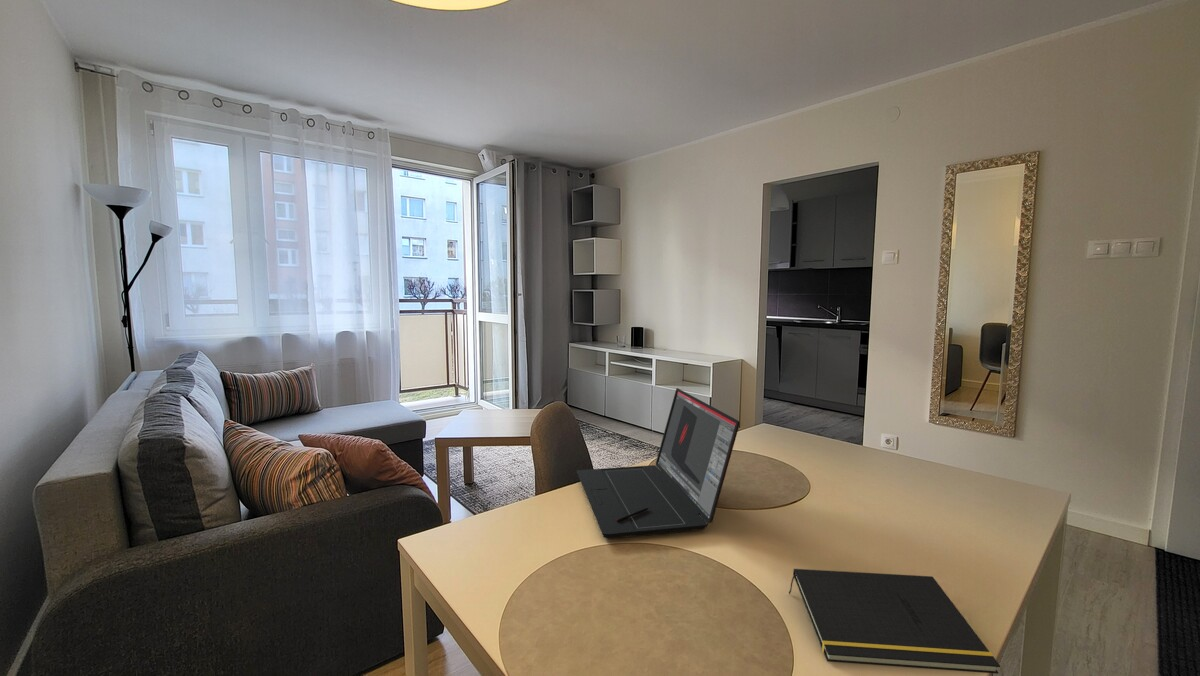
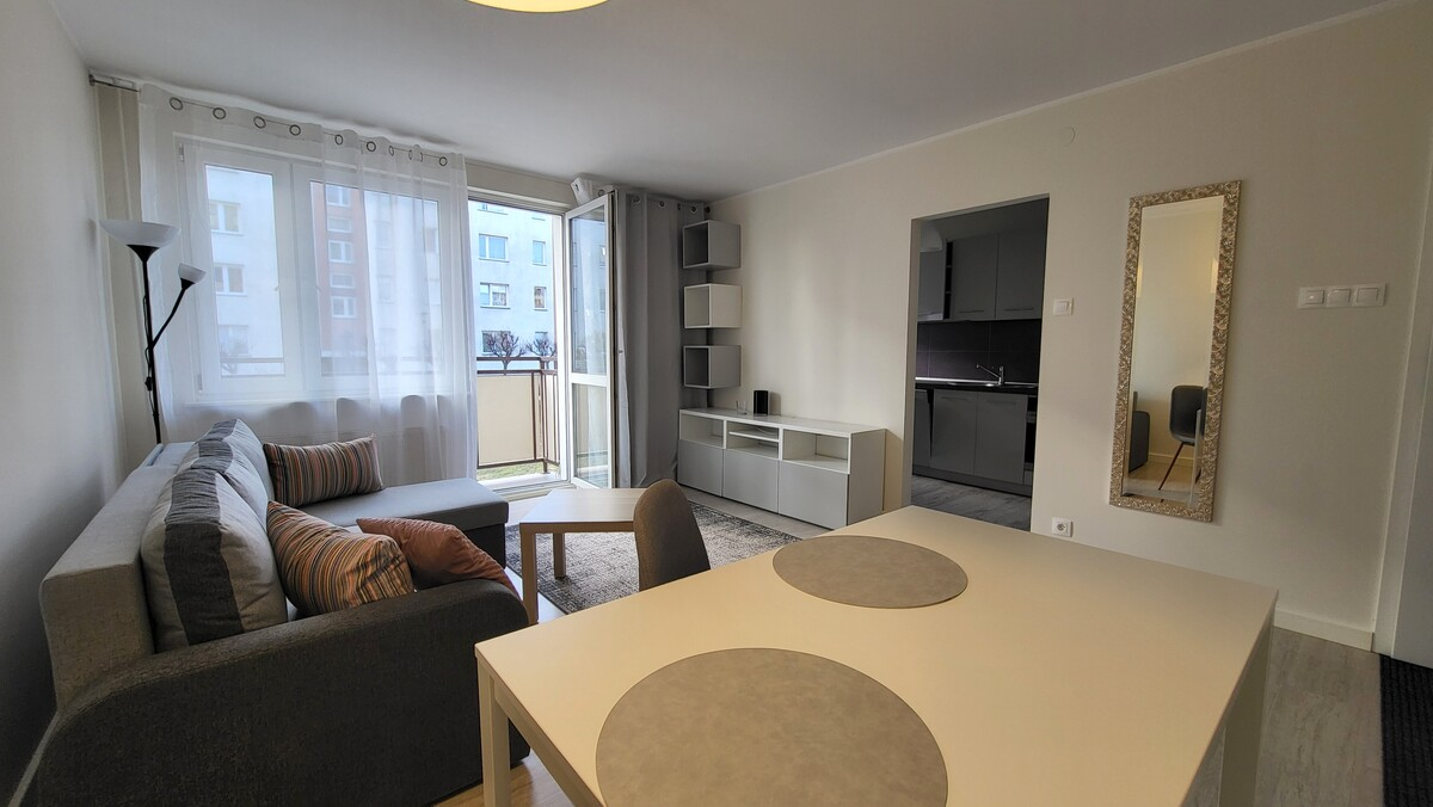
- laptop [576,387,741,539]
- notepad [788,568,1001,675]
